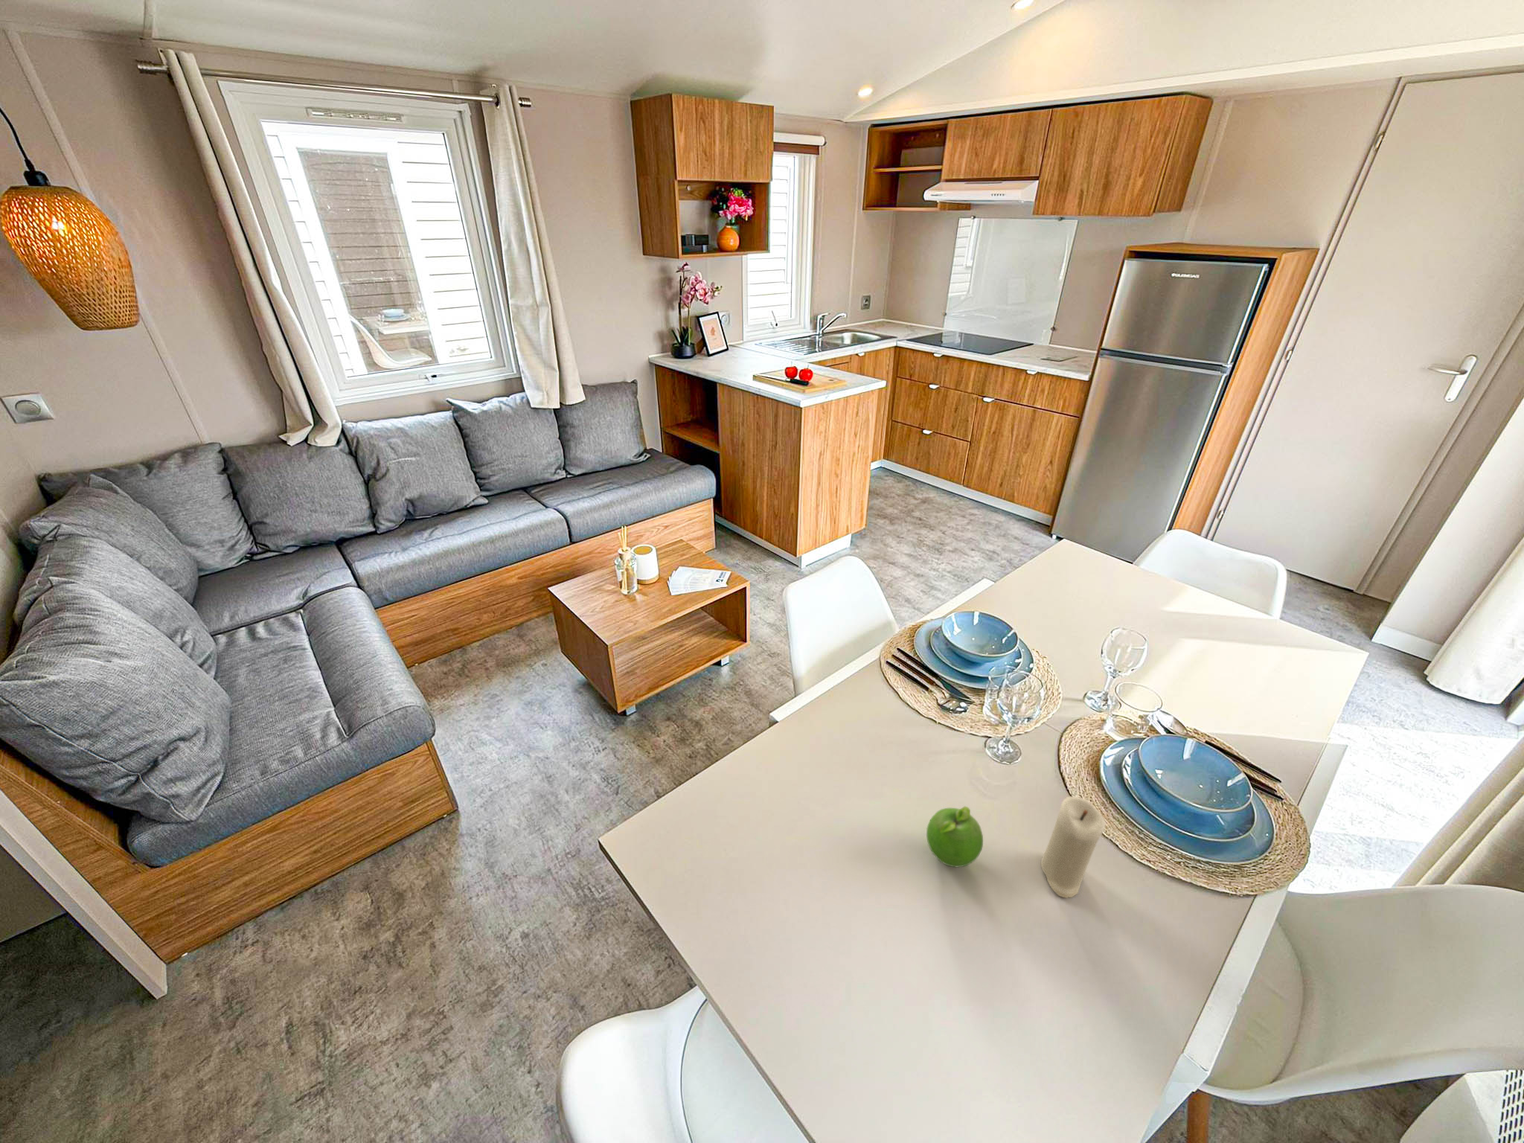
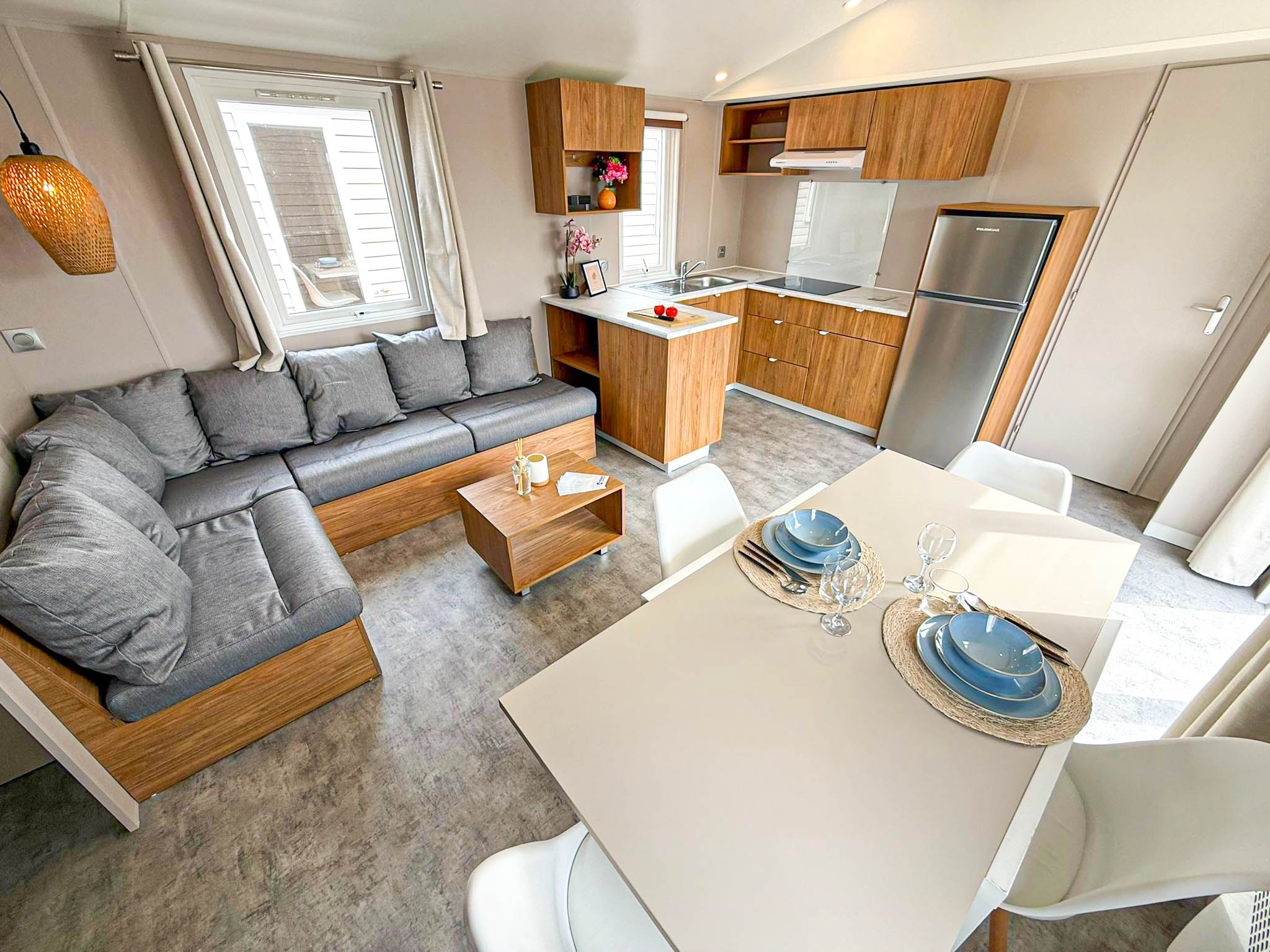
- candle [1040,796,1106,899]
- fruit [925,806,984,868]
